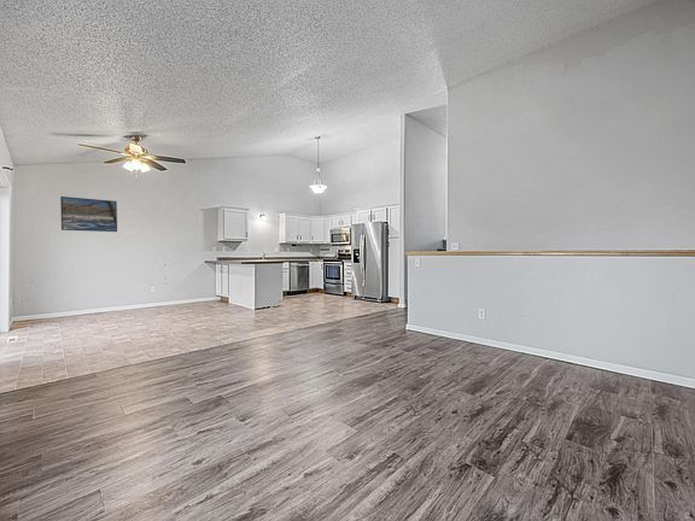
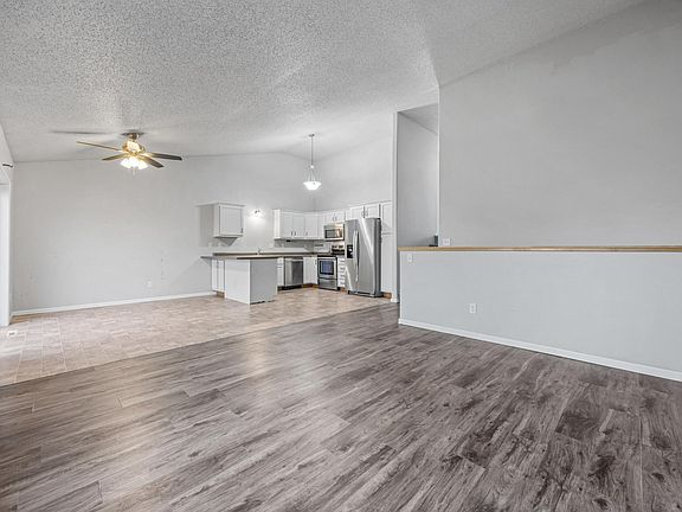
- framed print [59,195,118,233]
